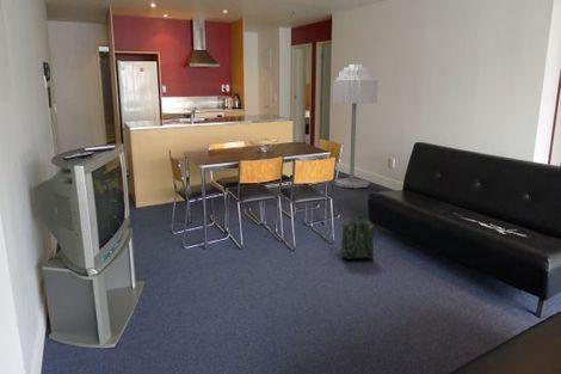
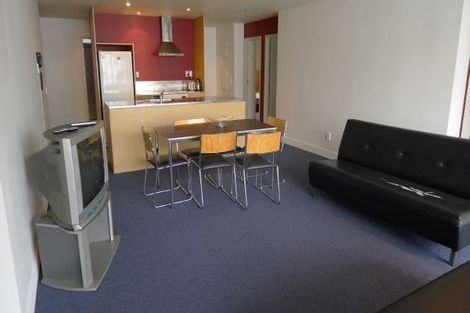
- backpack [329,213,375,260]
- floor lamp [332,63,378,189]
